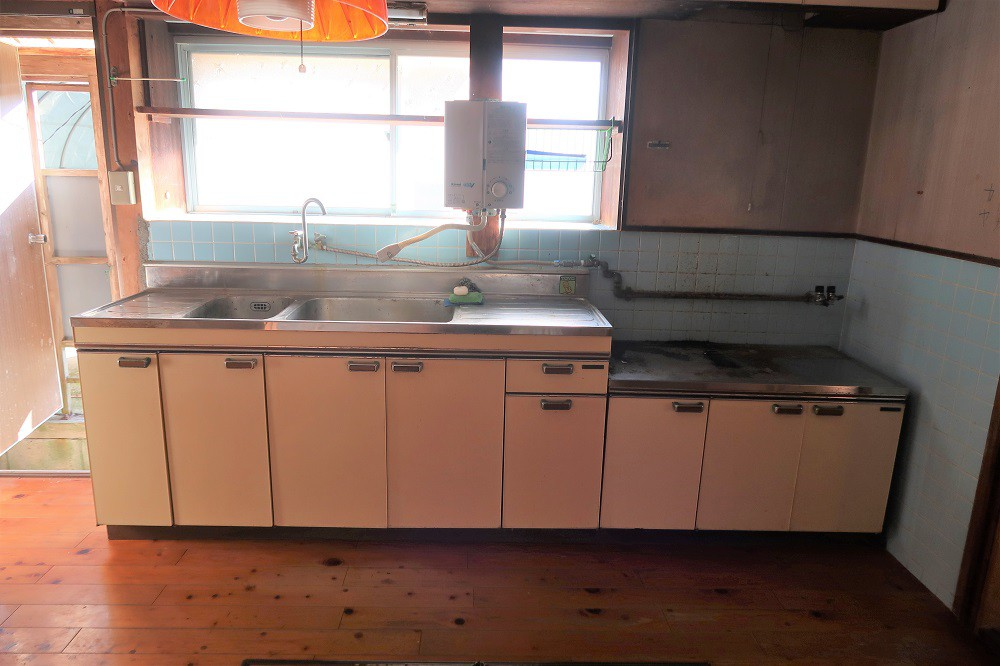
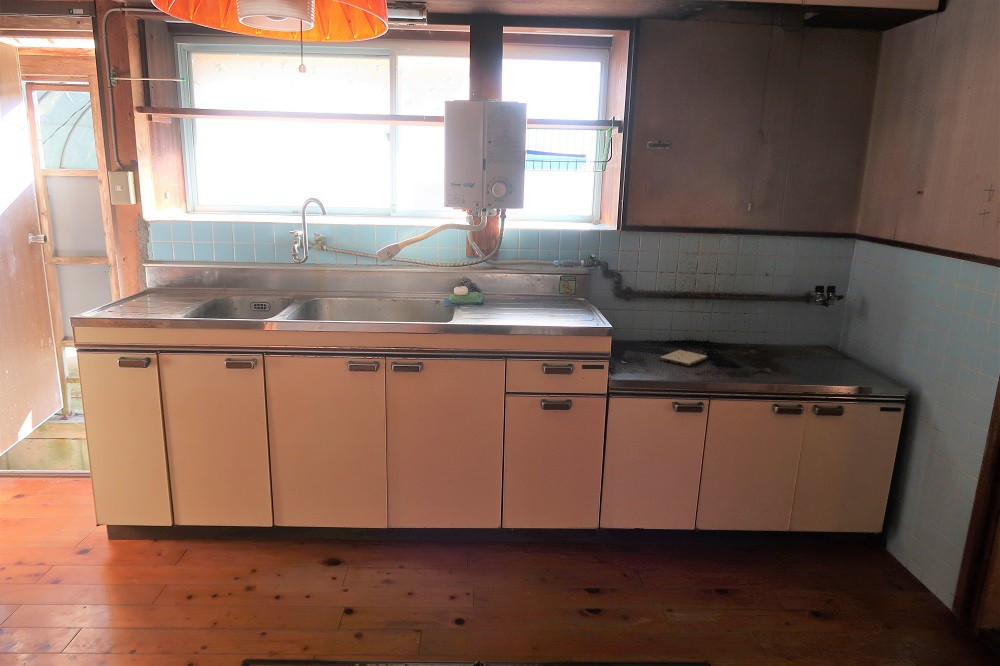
+ cutting board [659,349,708,367]
